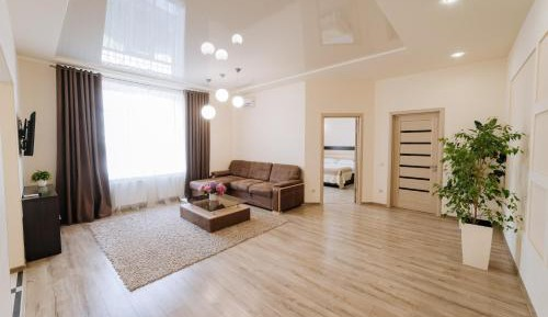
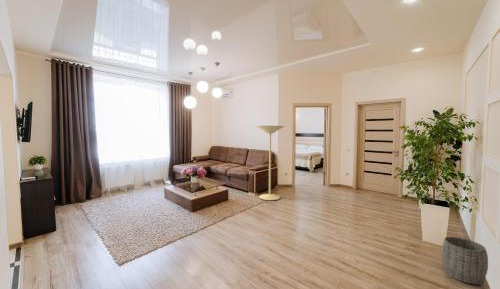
+ candle holder [255,125,286,201]
+ woven basket [441,236,489,286]
